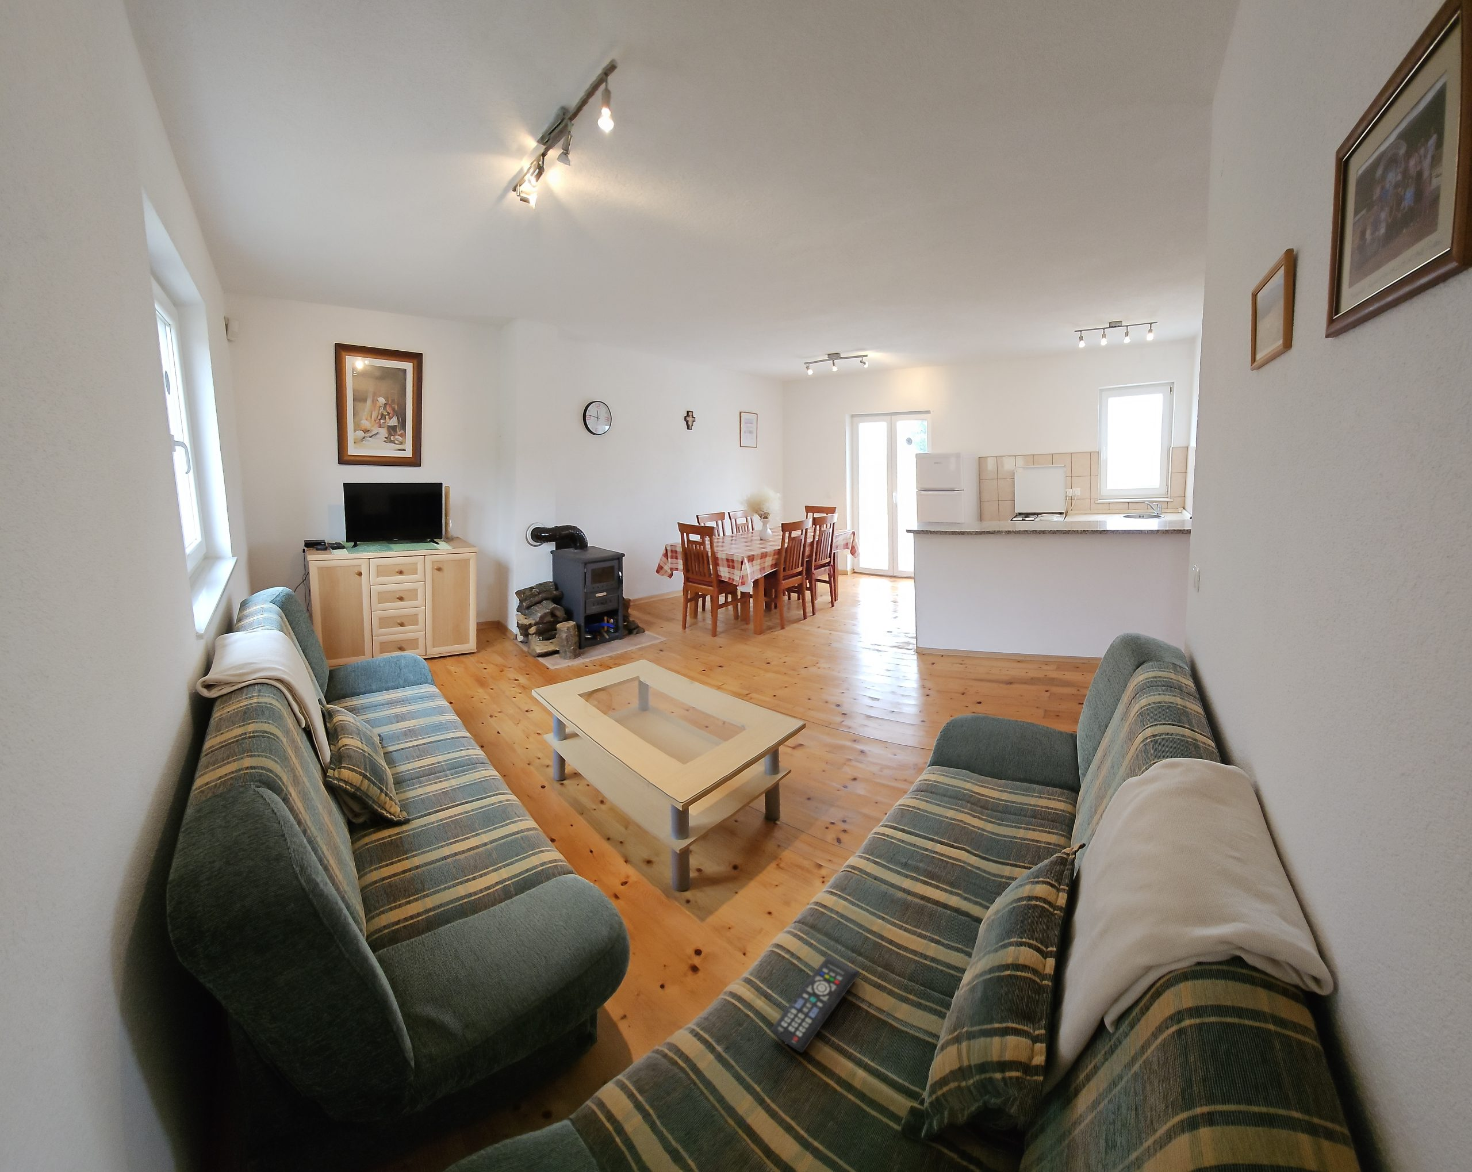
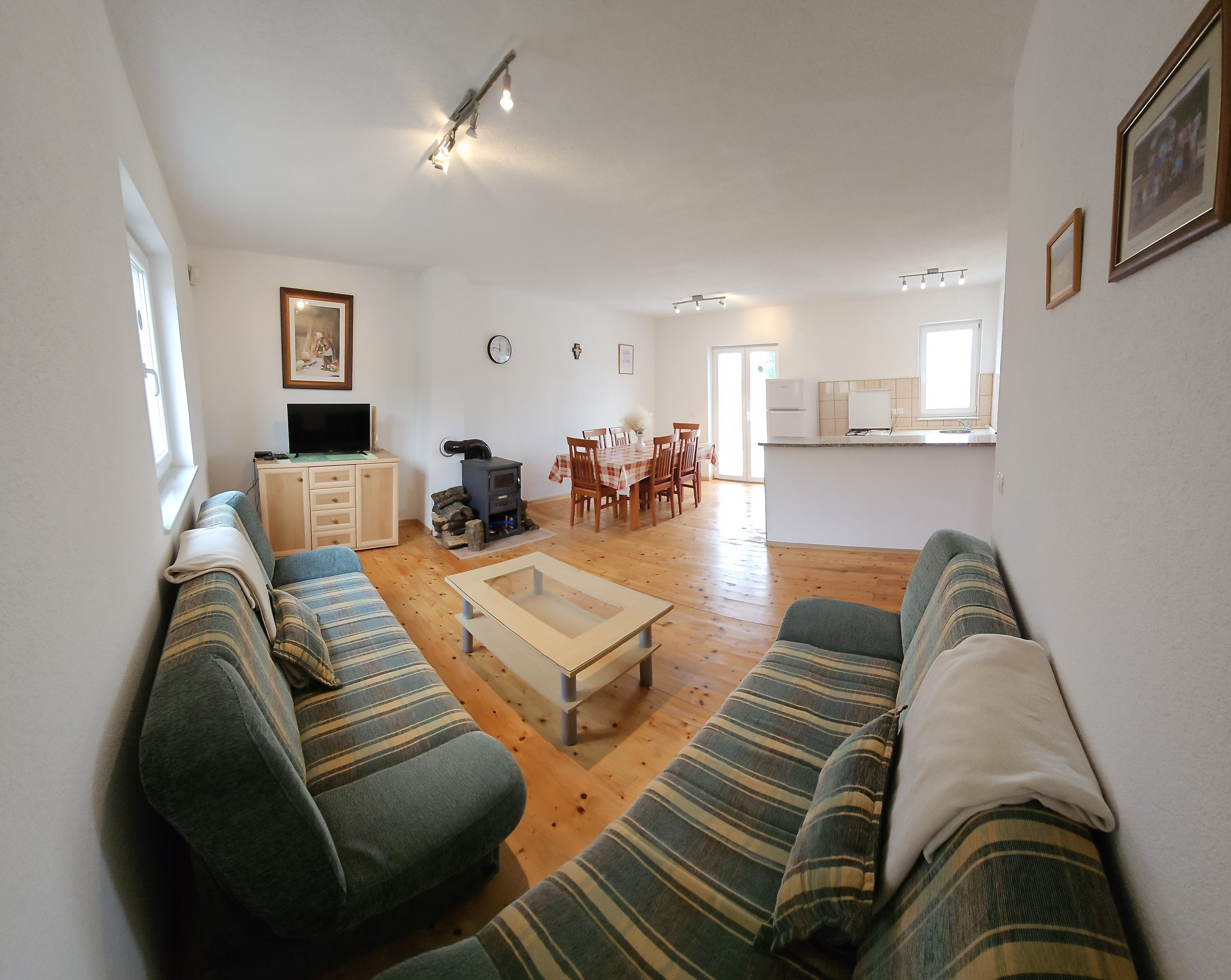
- remote control [770,956,860,1052]
